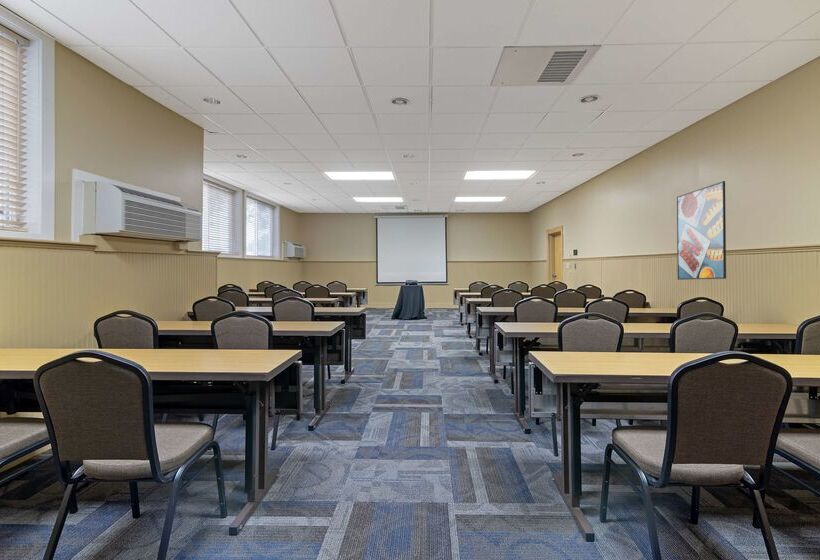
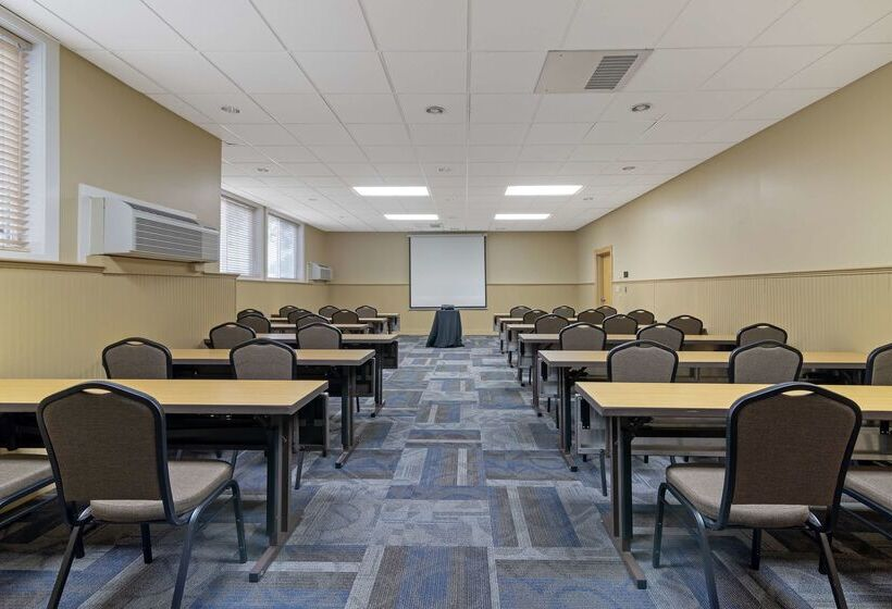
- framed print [676,180,727,281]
